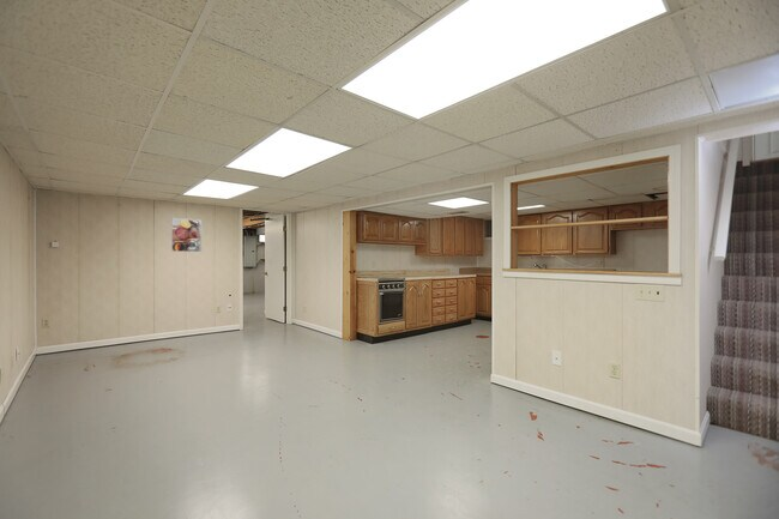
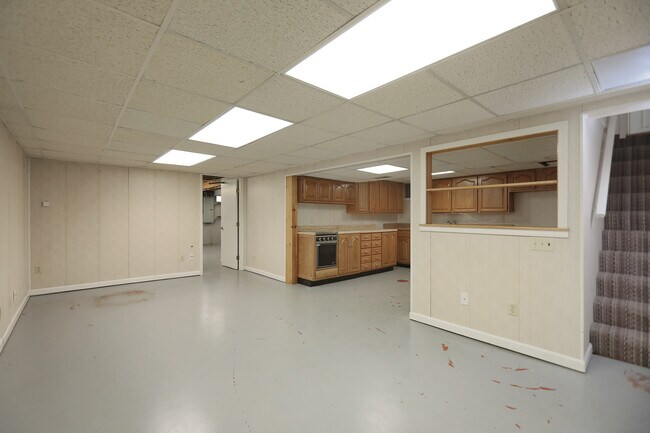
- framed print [170,217,203,253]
